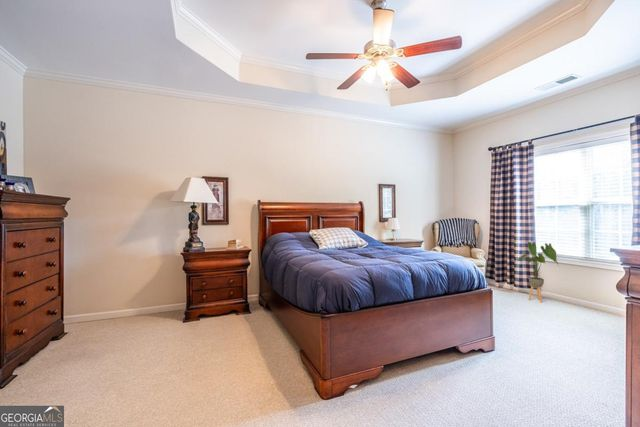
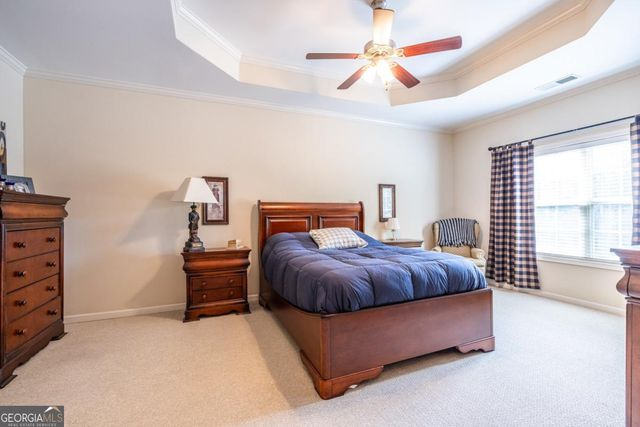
- house plant [517,241,560,303]
